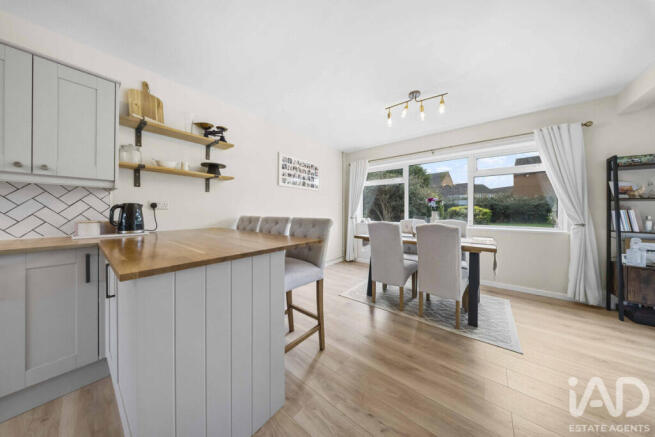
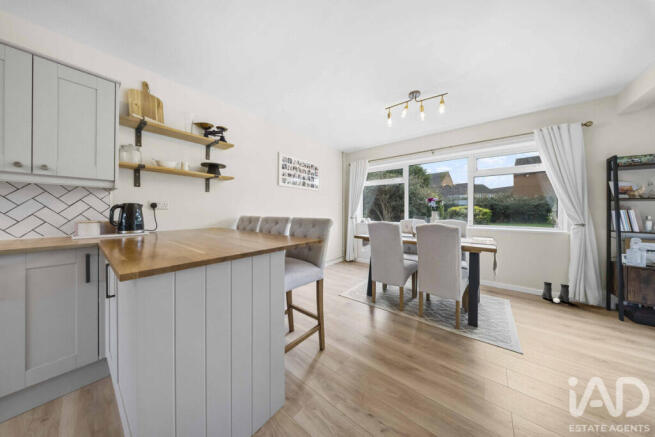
+ boots [541,281,570,304]
